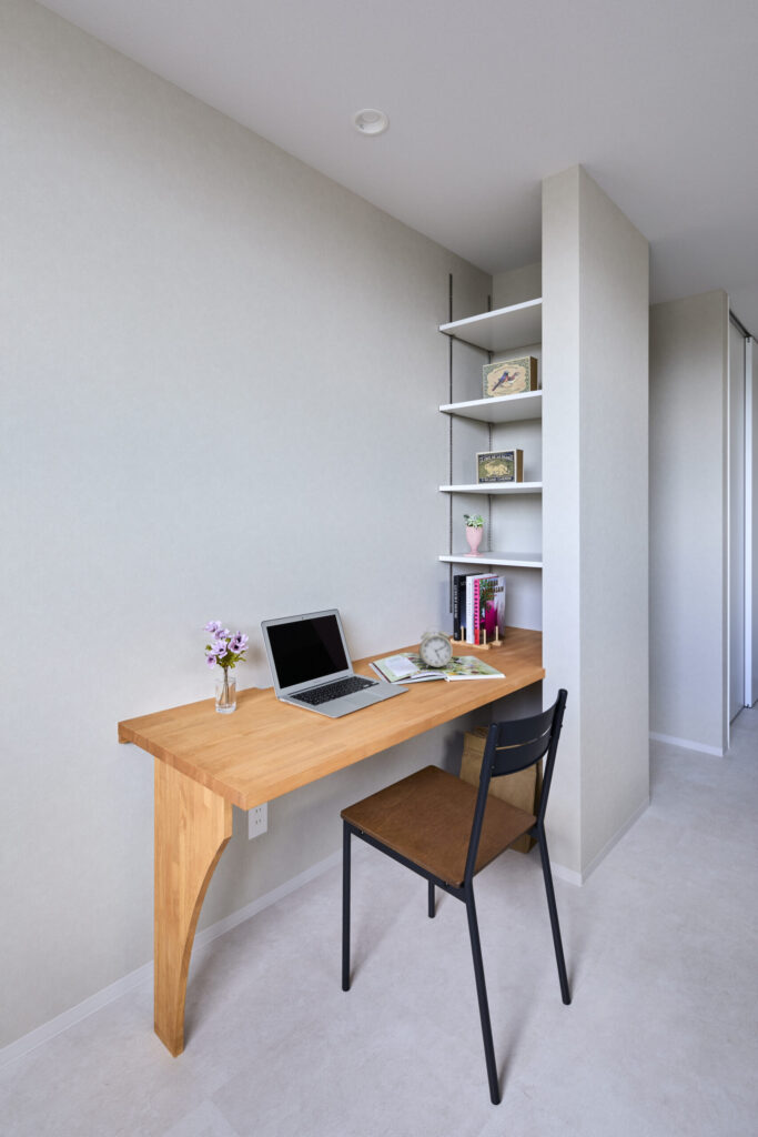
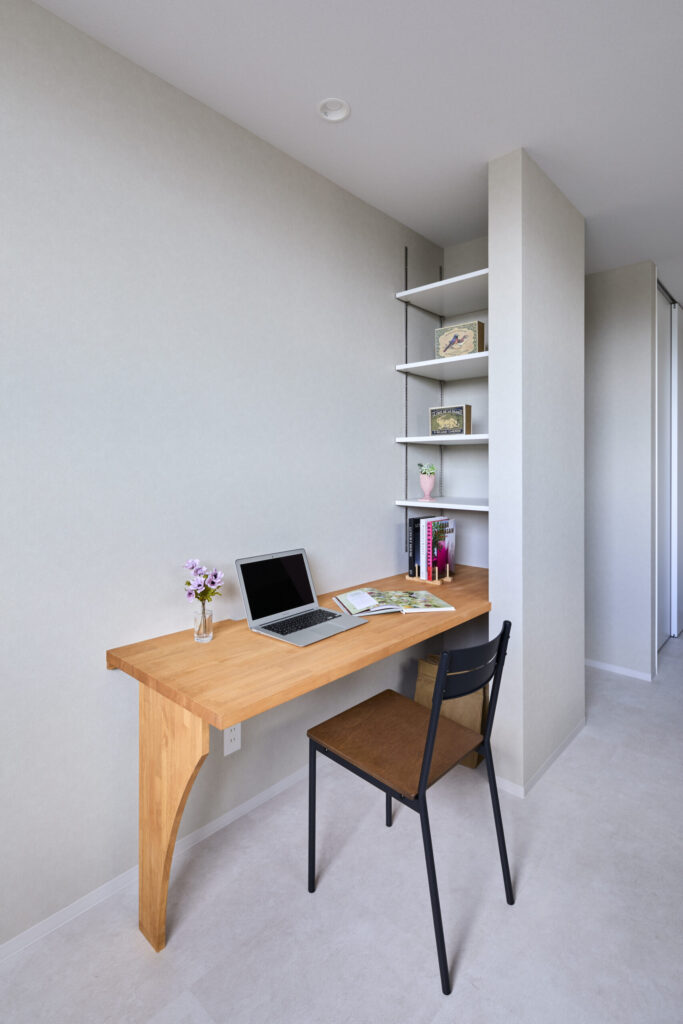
- alarm clock [418,624,454,670]
